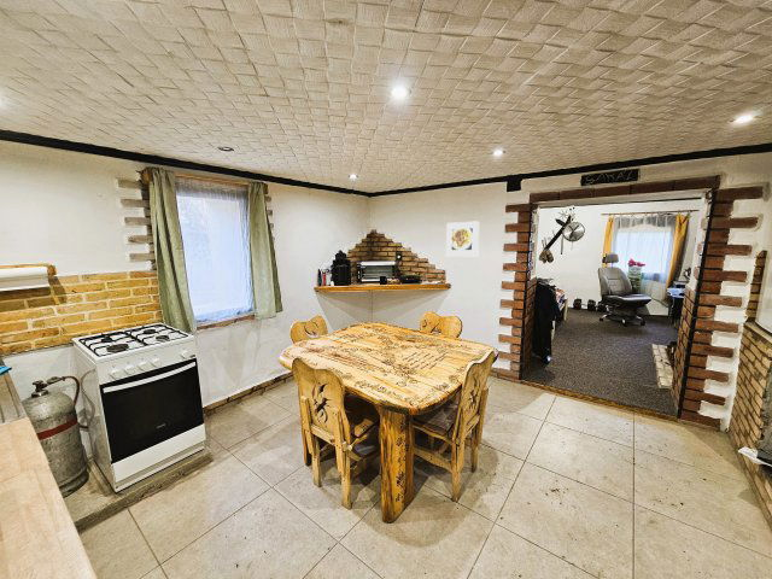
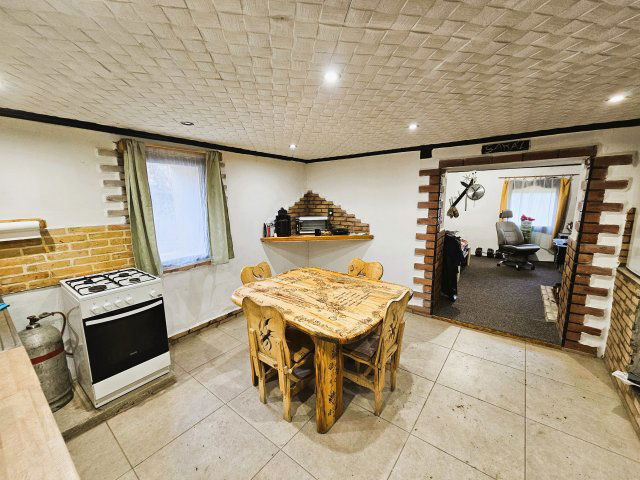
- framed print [445,220,480,257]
